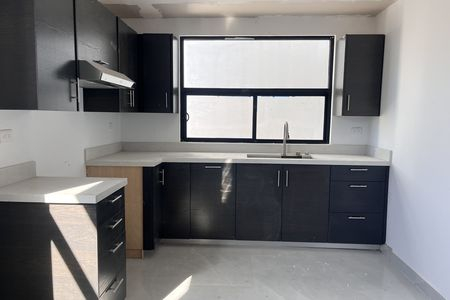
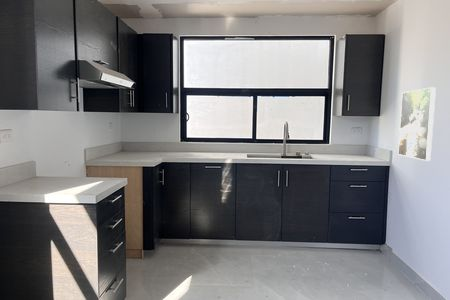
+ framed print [397,86,437,162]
